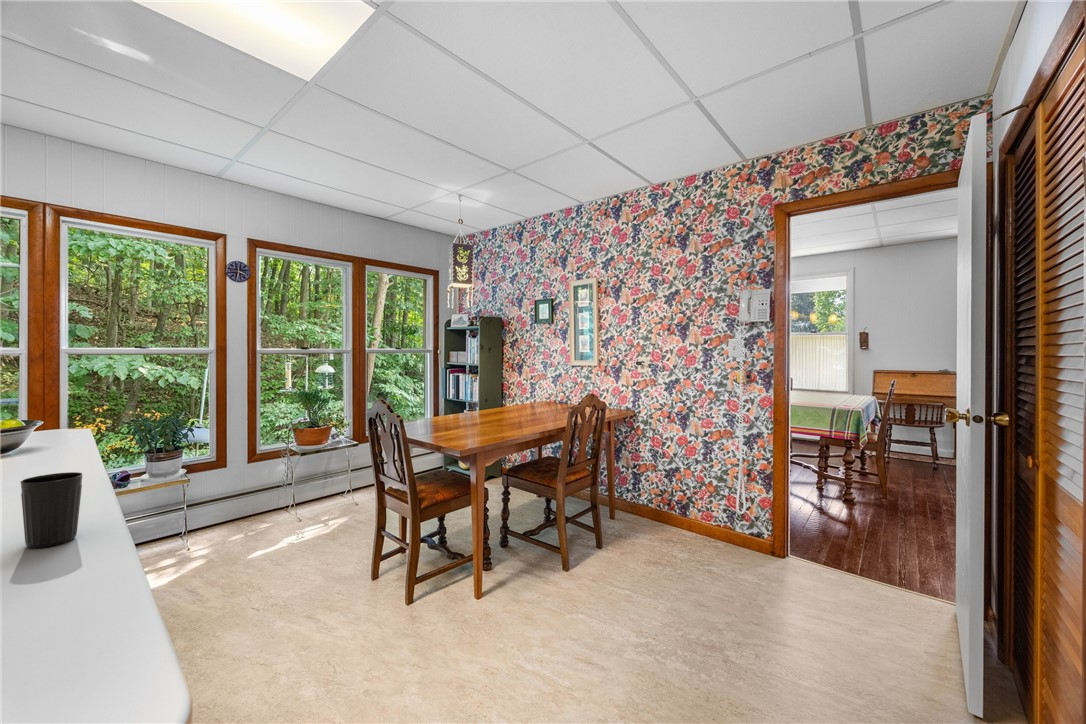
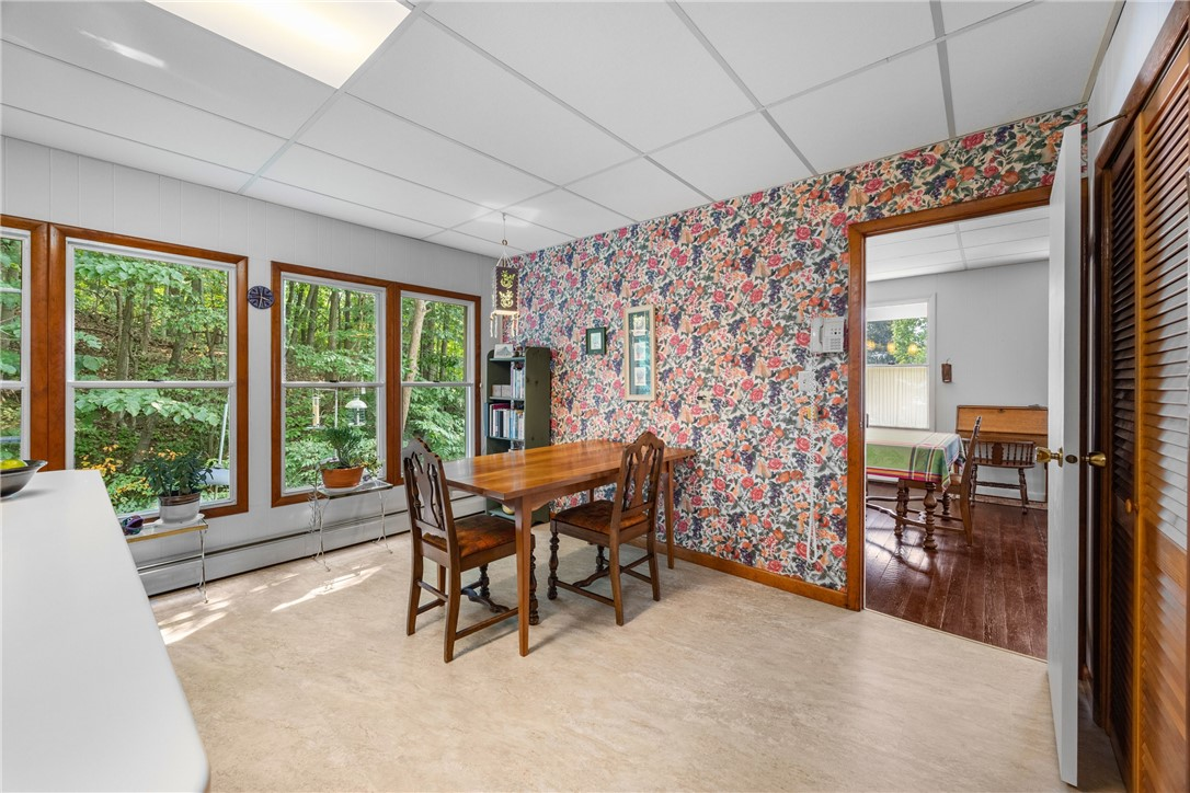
- cup [19,471,84,549]
